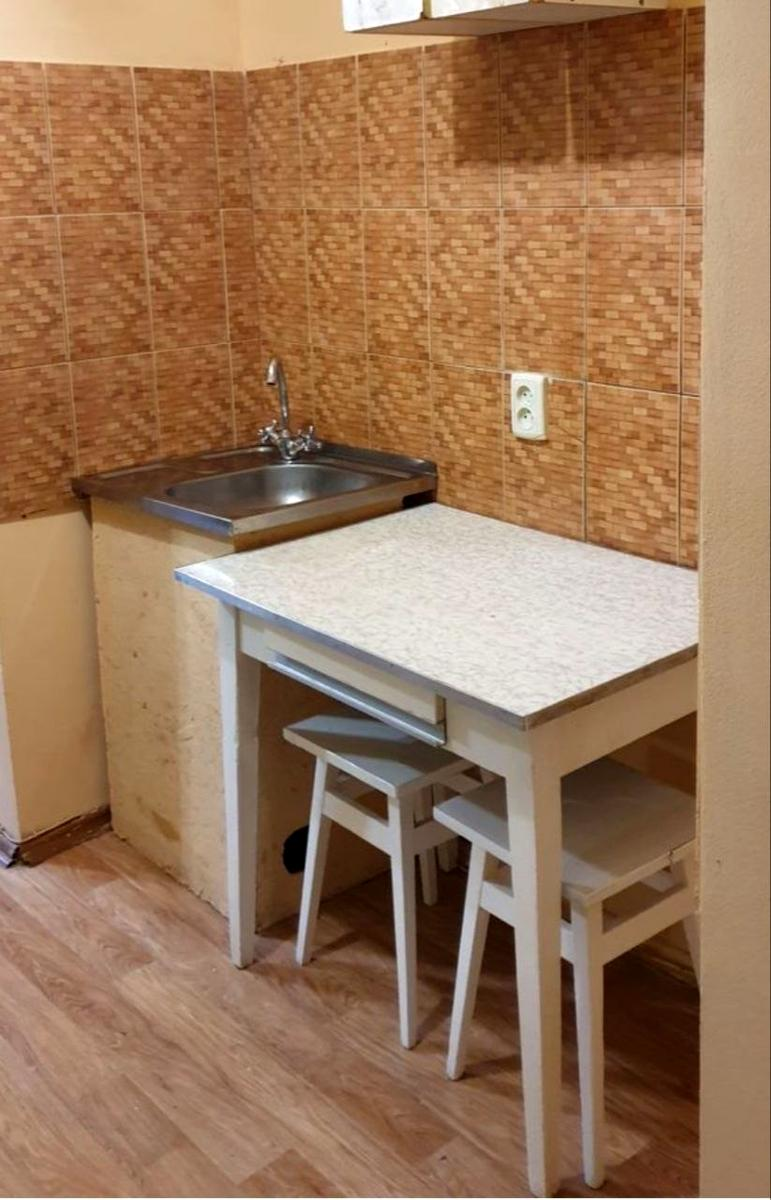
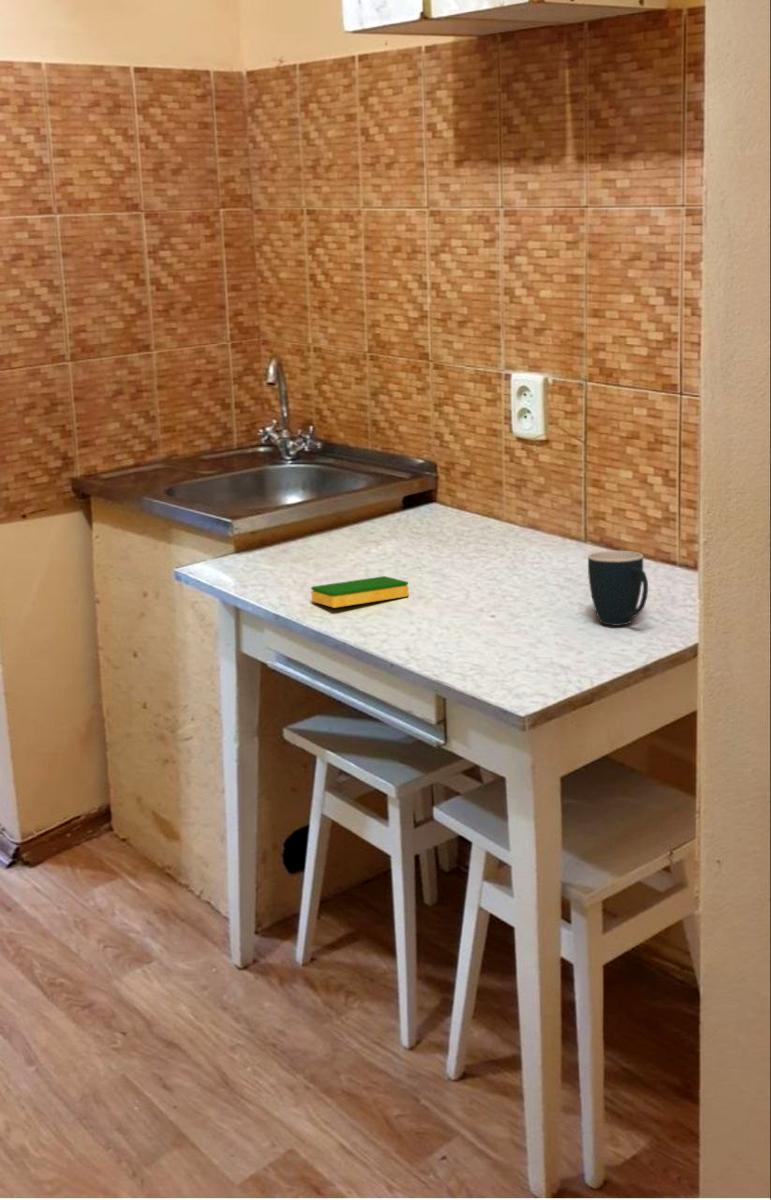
+ dish sponge [310,575,410,609]
+ mug [587,550,649,627]
